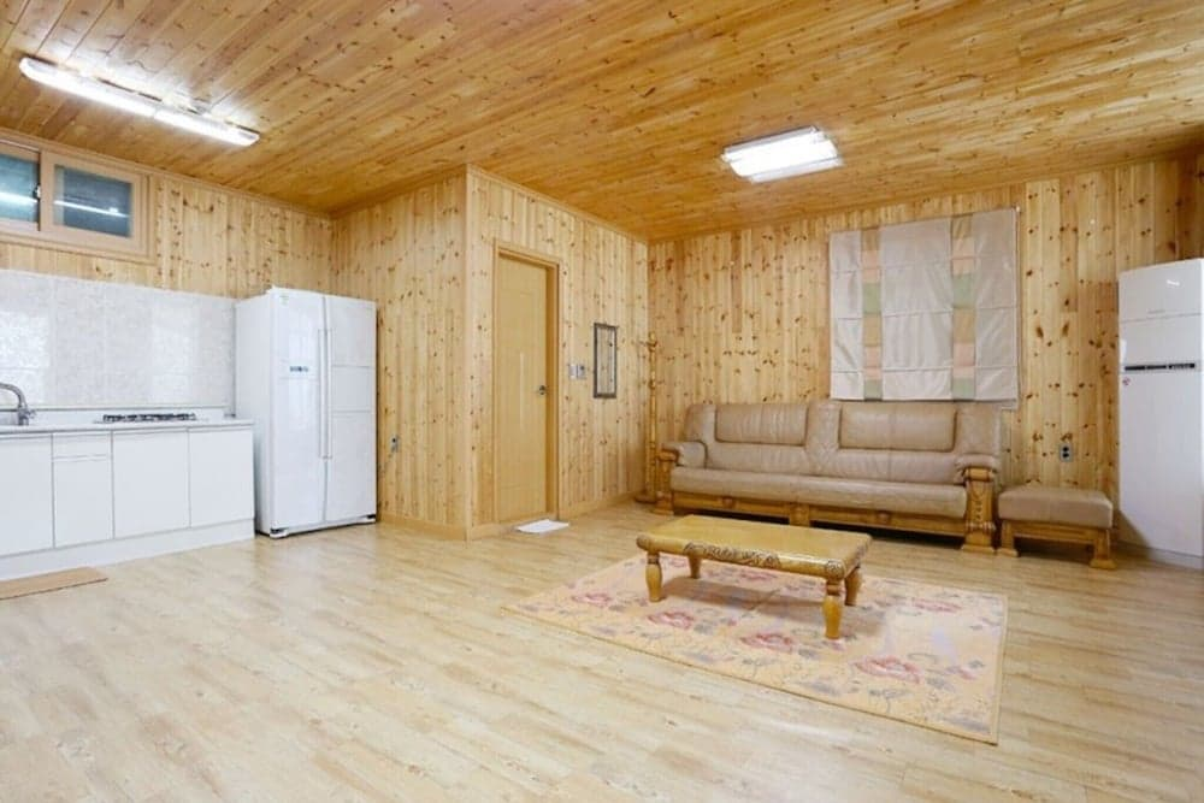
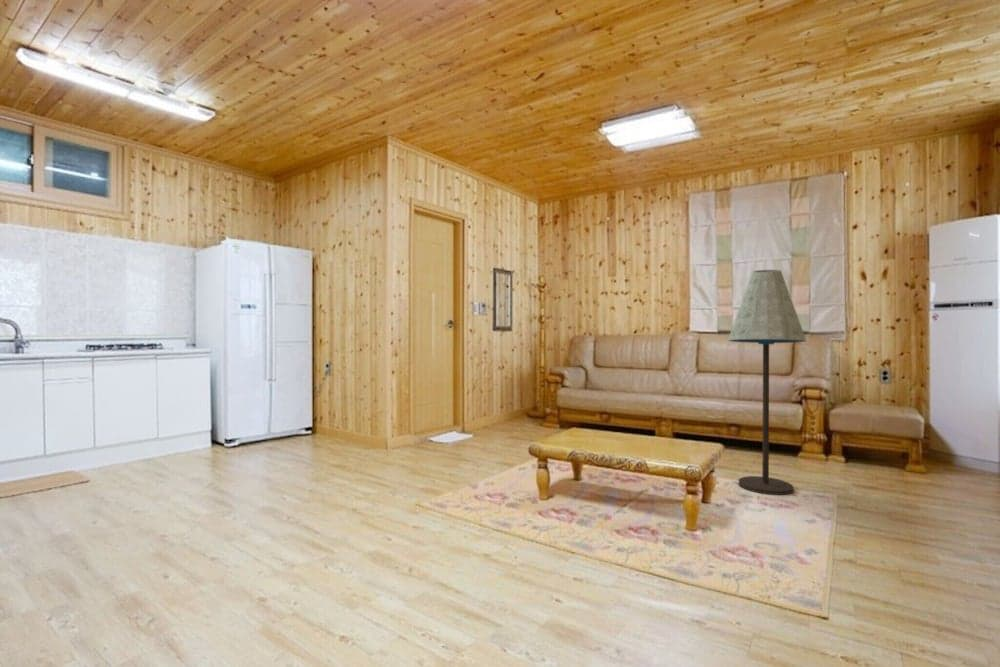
+ floor lamp [727,269,808,496]
